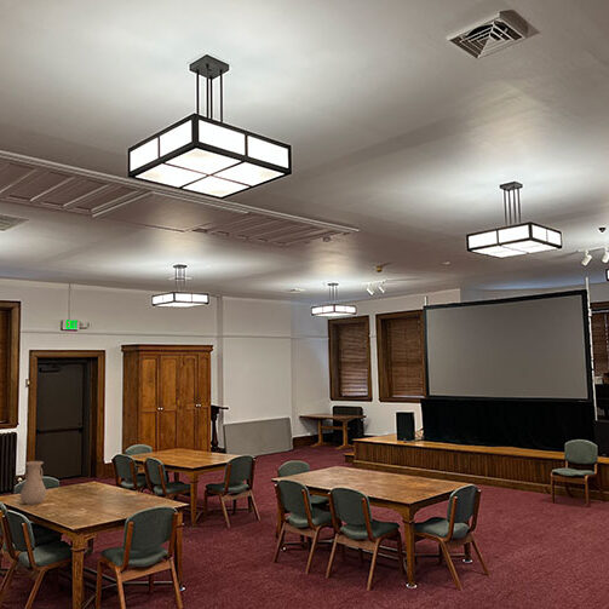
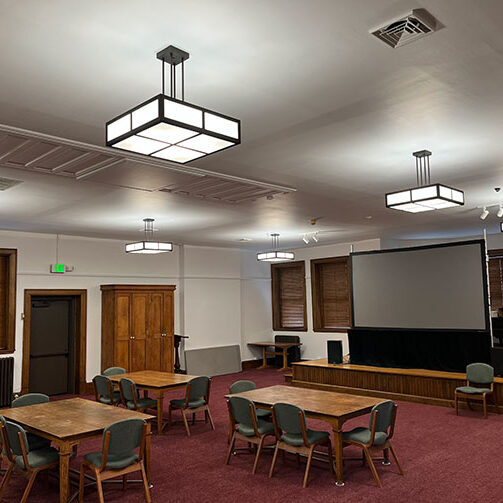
- vase [19,460,47,506]
